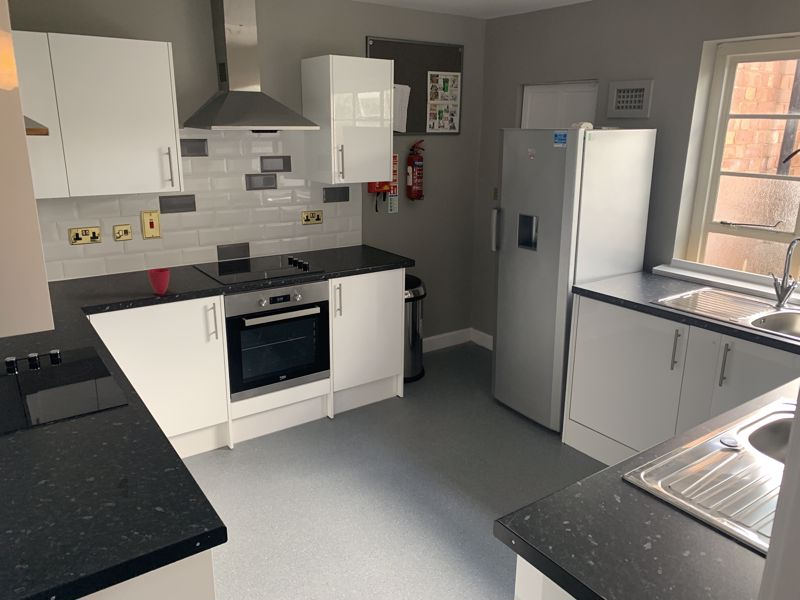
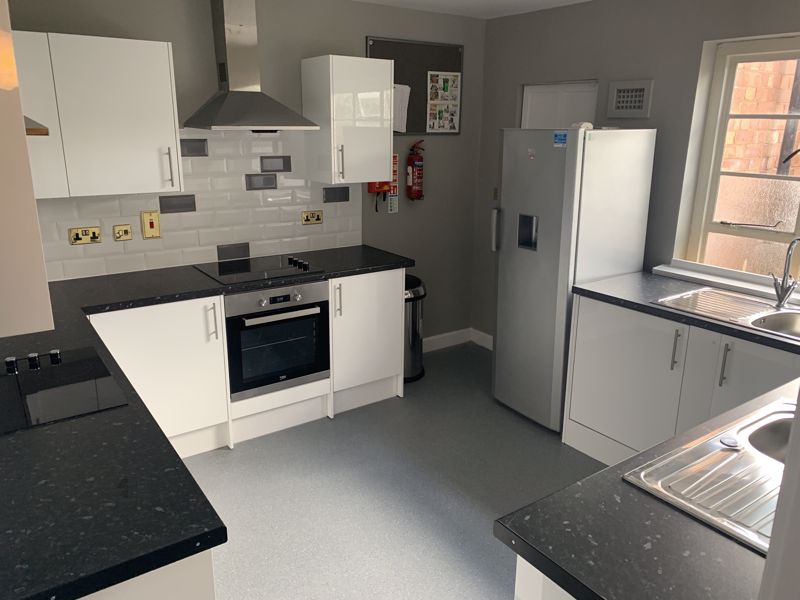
- mug [147,267,171,295]
